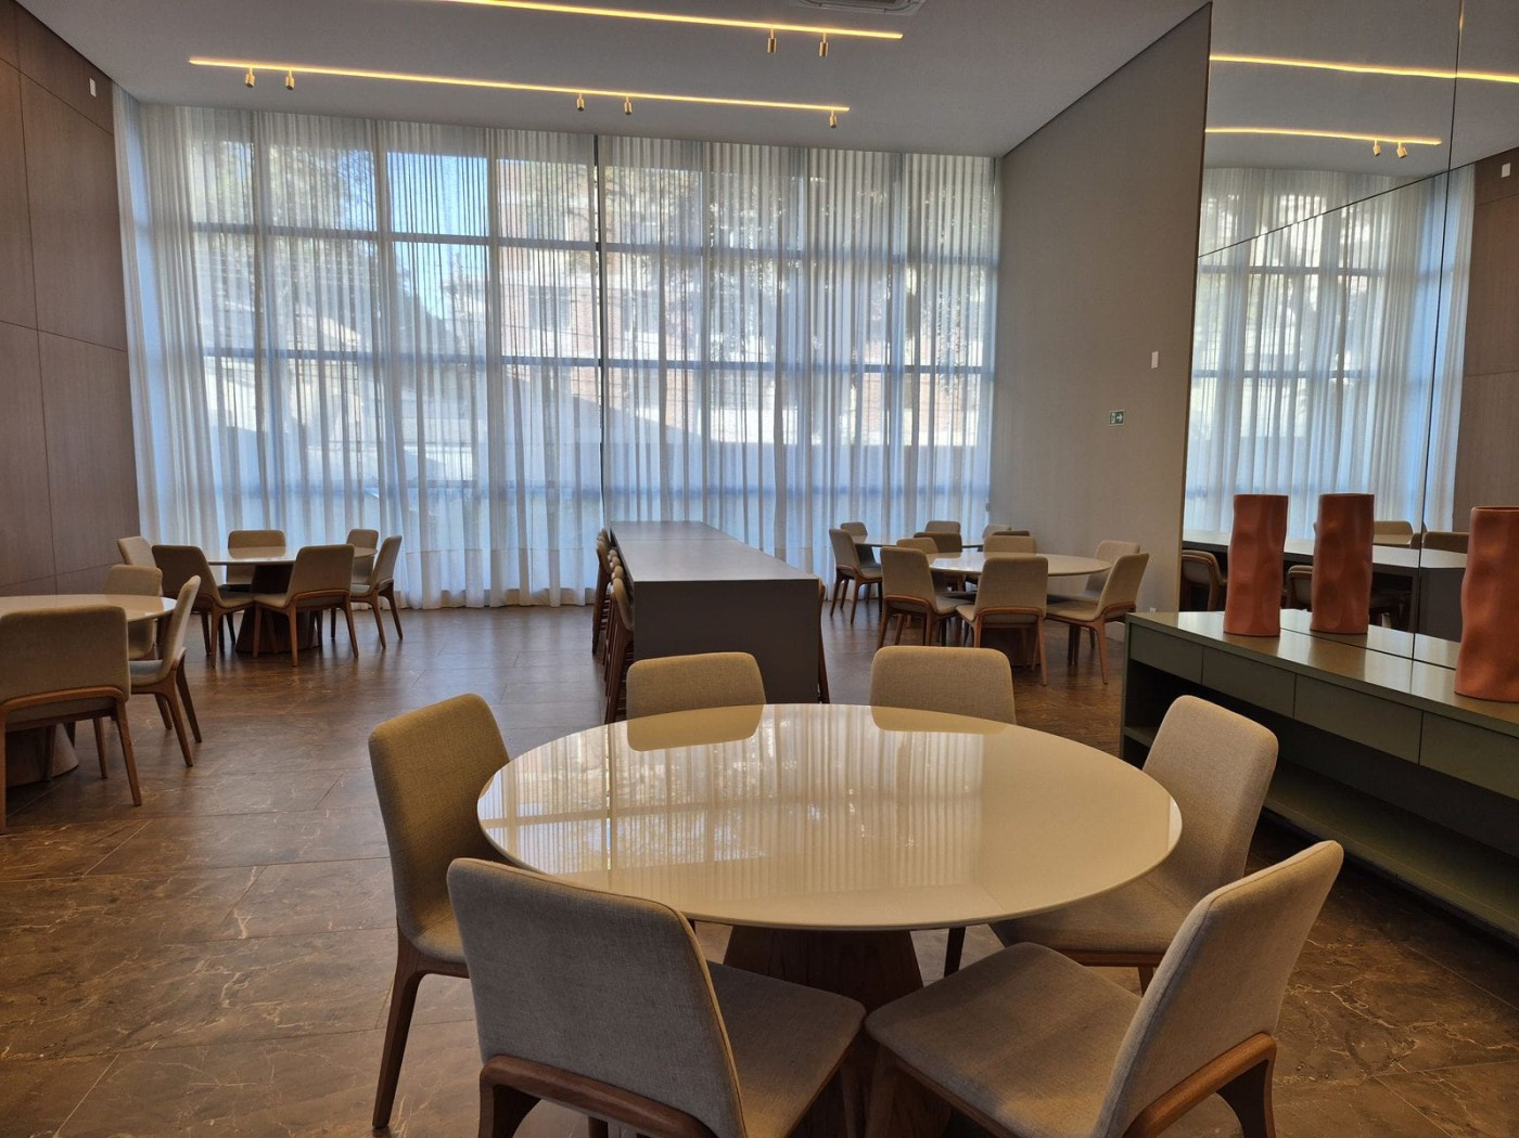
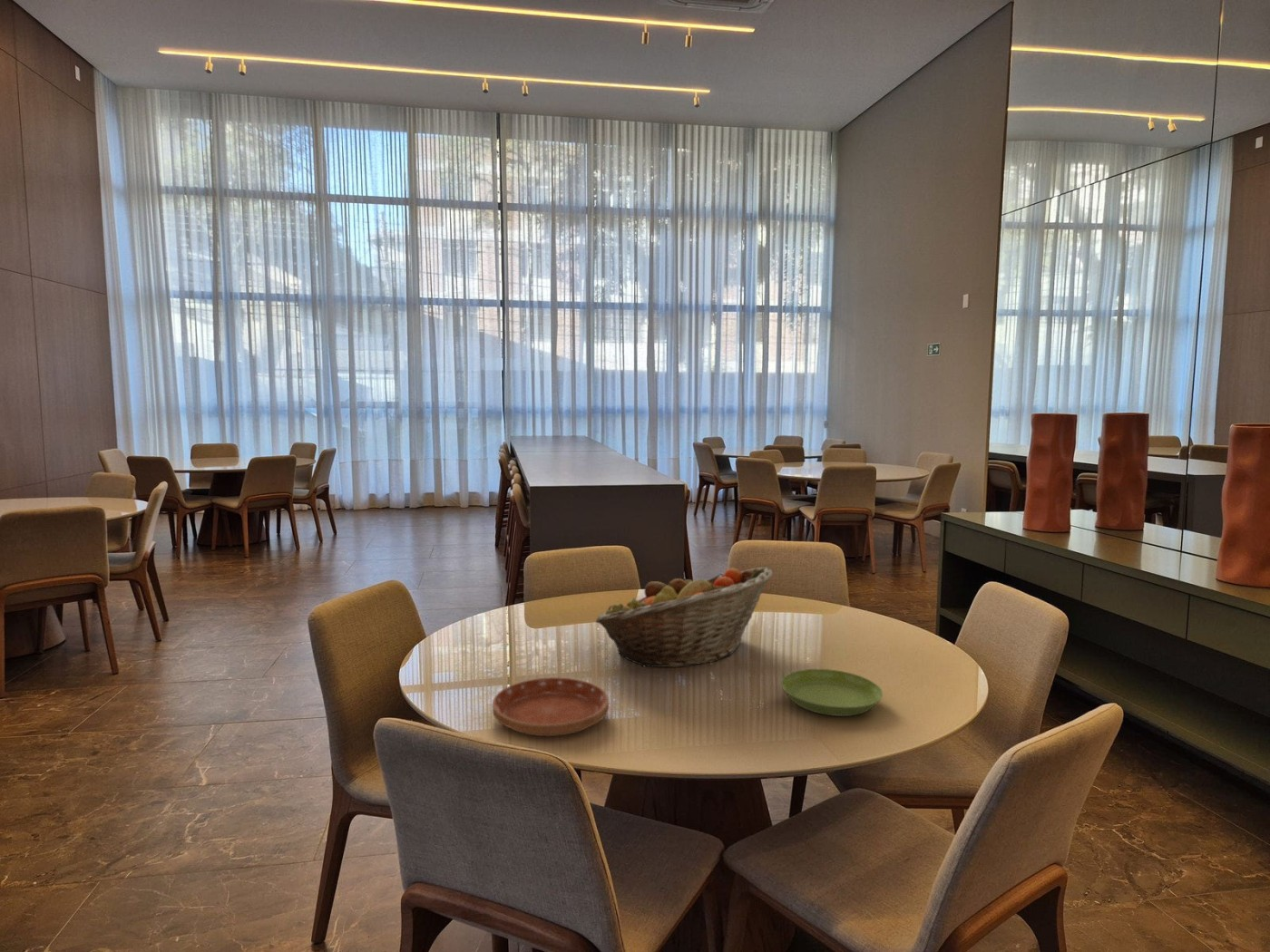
+ saucer [780,668,884,717]
+ saucer [492,676,610,737]
+ fruit basket [595,567,773,668]
